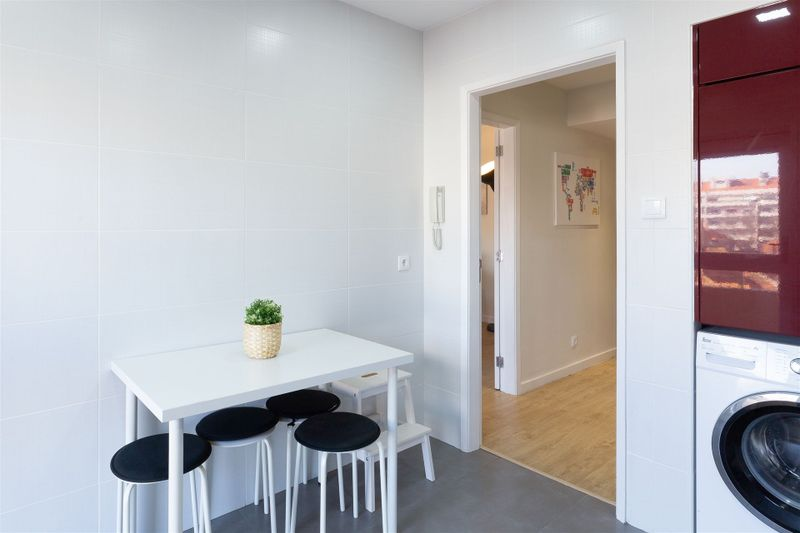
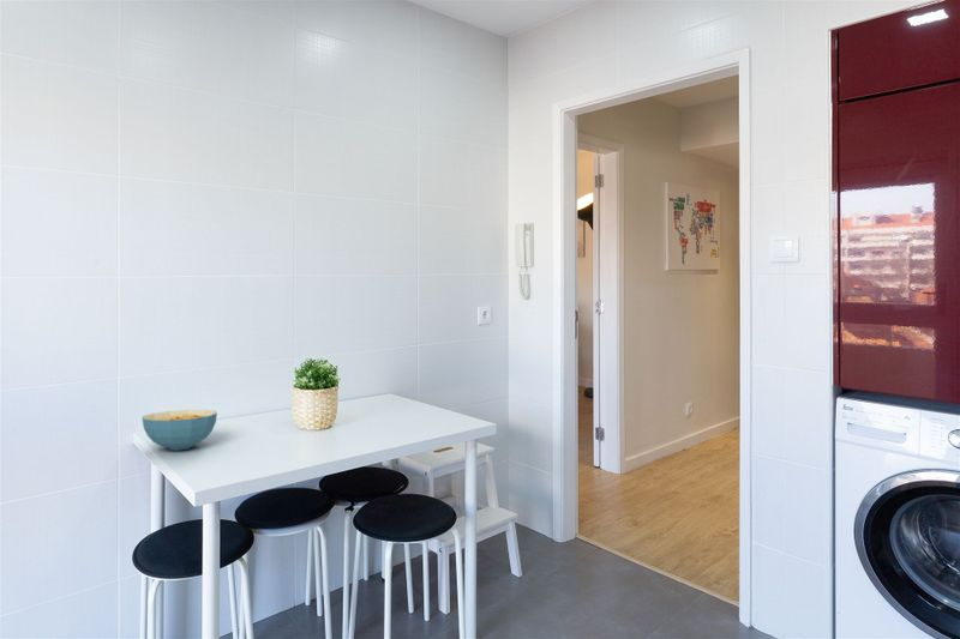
+ cereal bowl [142,409,218,451]
